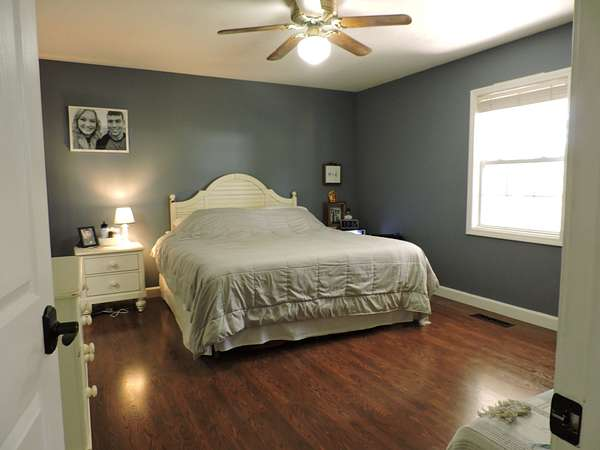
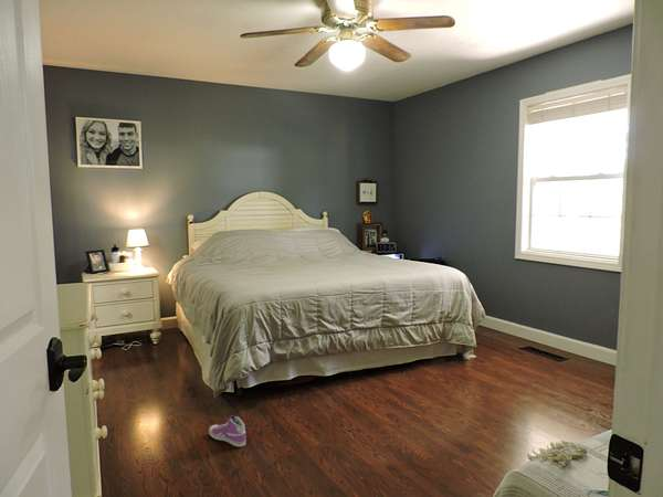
+ sneaker [208,414,248,447]
